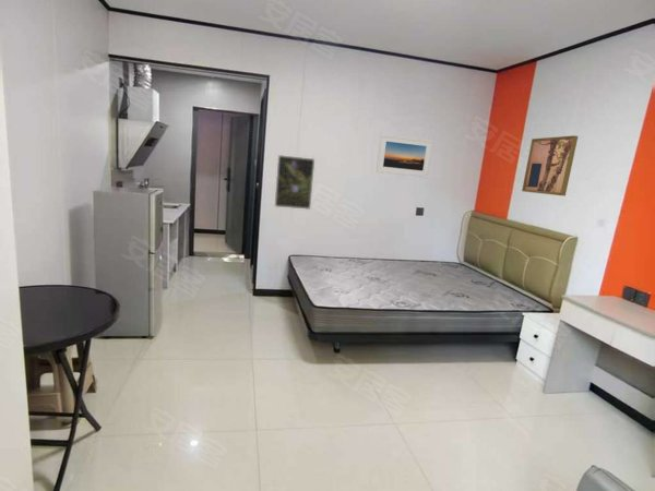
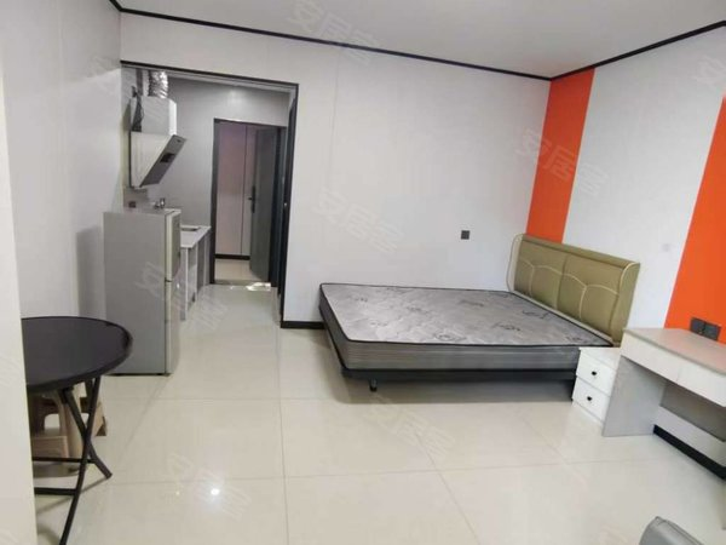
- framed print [376,133,434,179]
- wall art [521,134,579,197]
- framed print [274,154,315,211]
